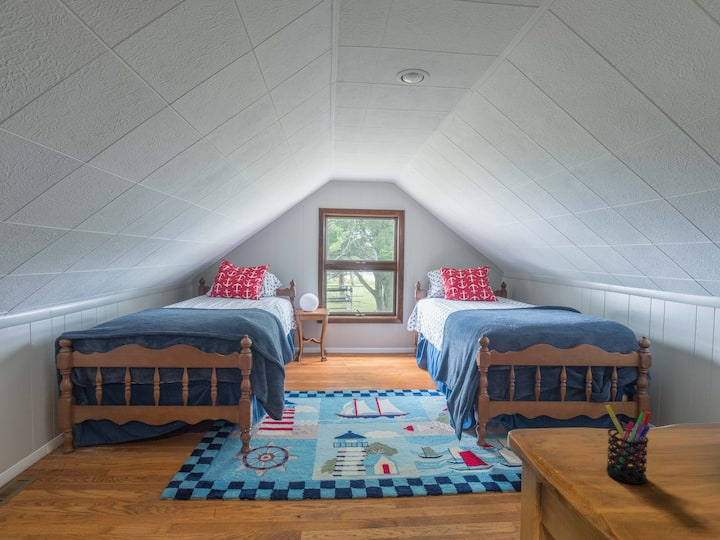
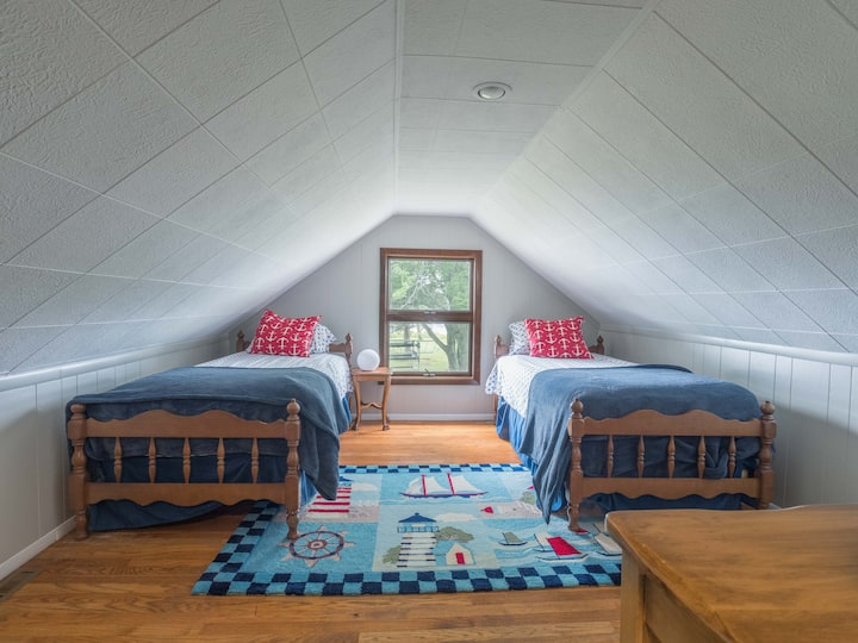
- pen holder [605,404,652,485]
